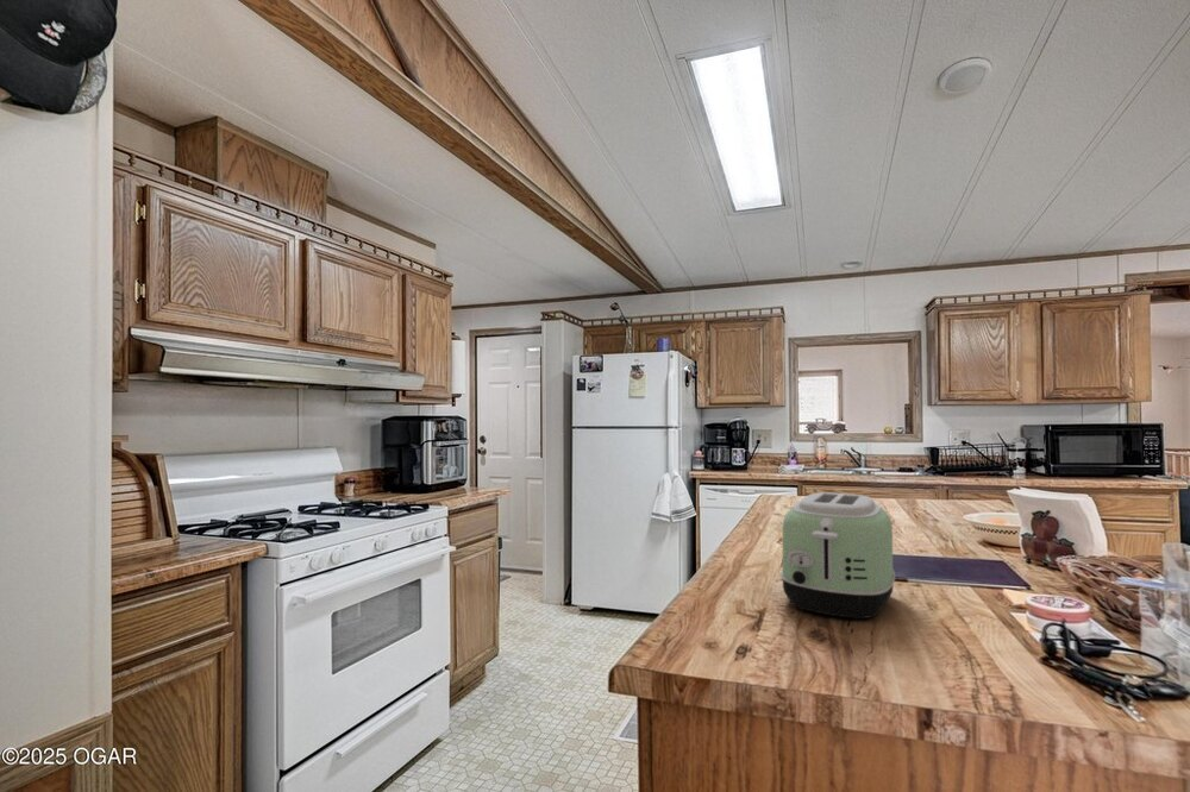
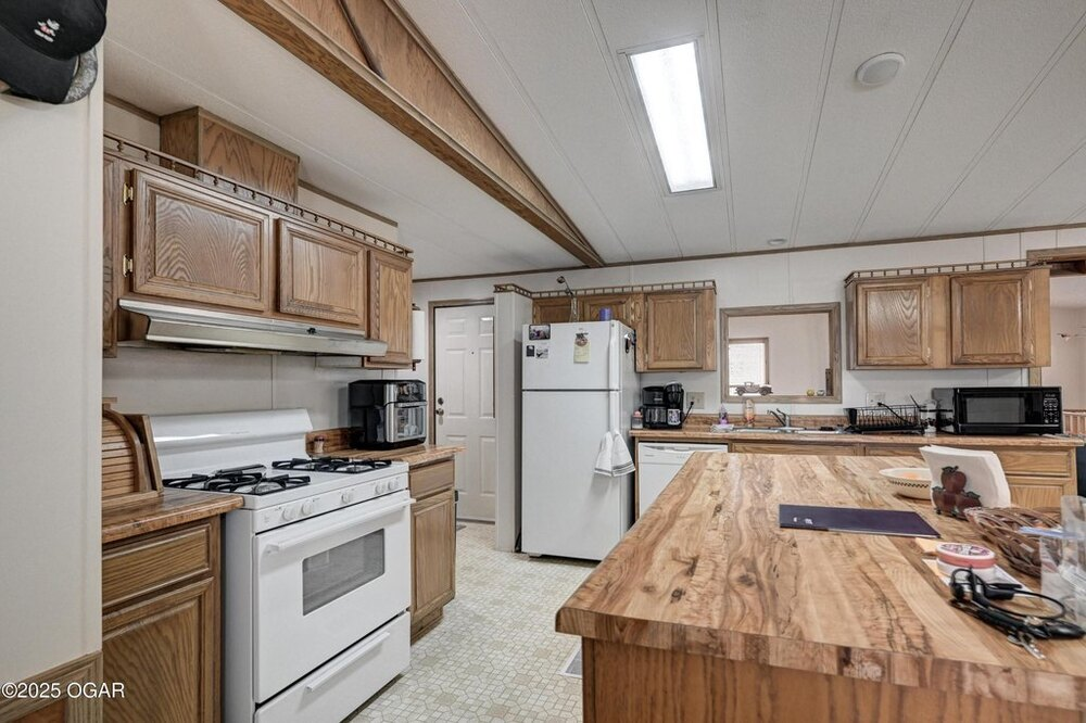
- toaster [779,491,896,621]
